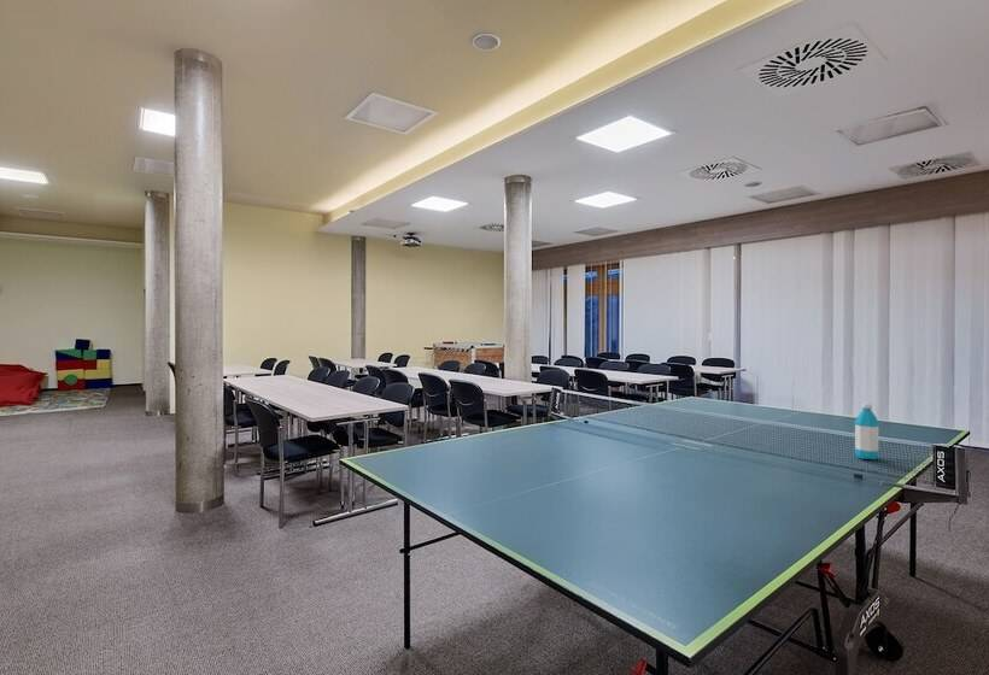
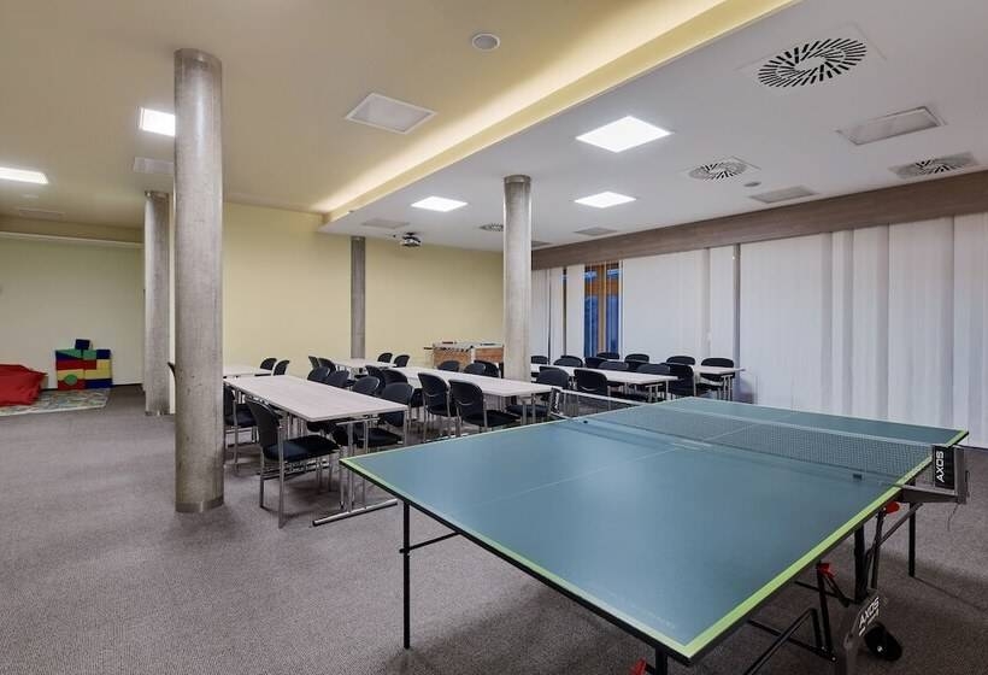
- water bottle [854,401,880,462]
